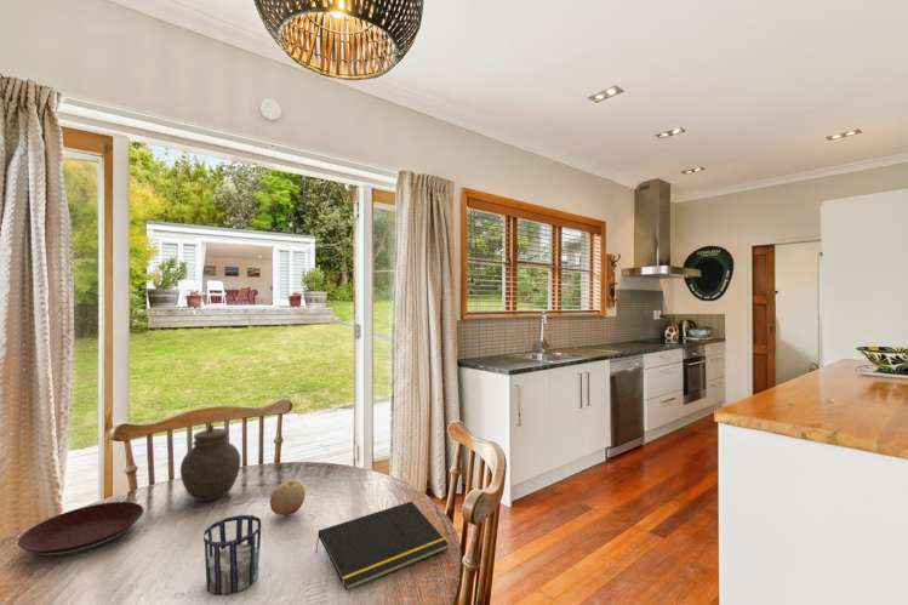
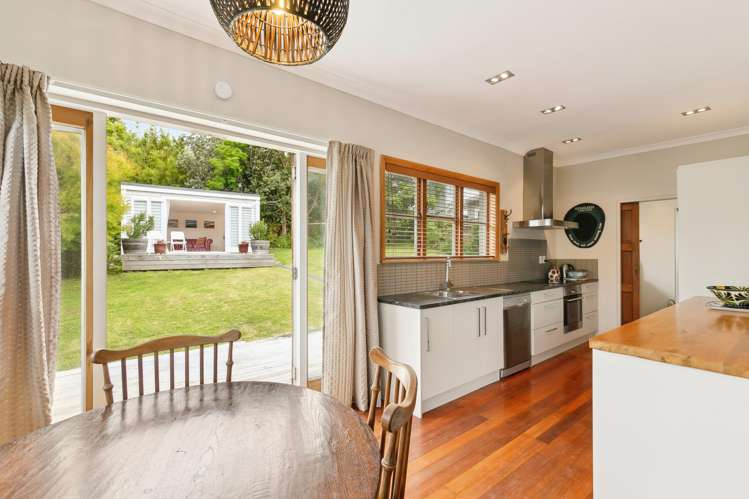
- notepad [314,501,450,592]
- cup [202,514,262,597]
- jar [179,423,241,502]
- fruit [269,480,305,516]
- plate [17,501,145,558]
